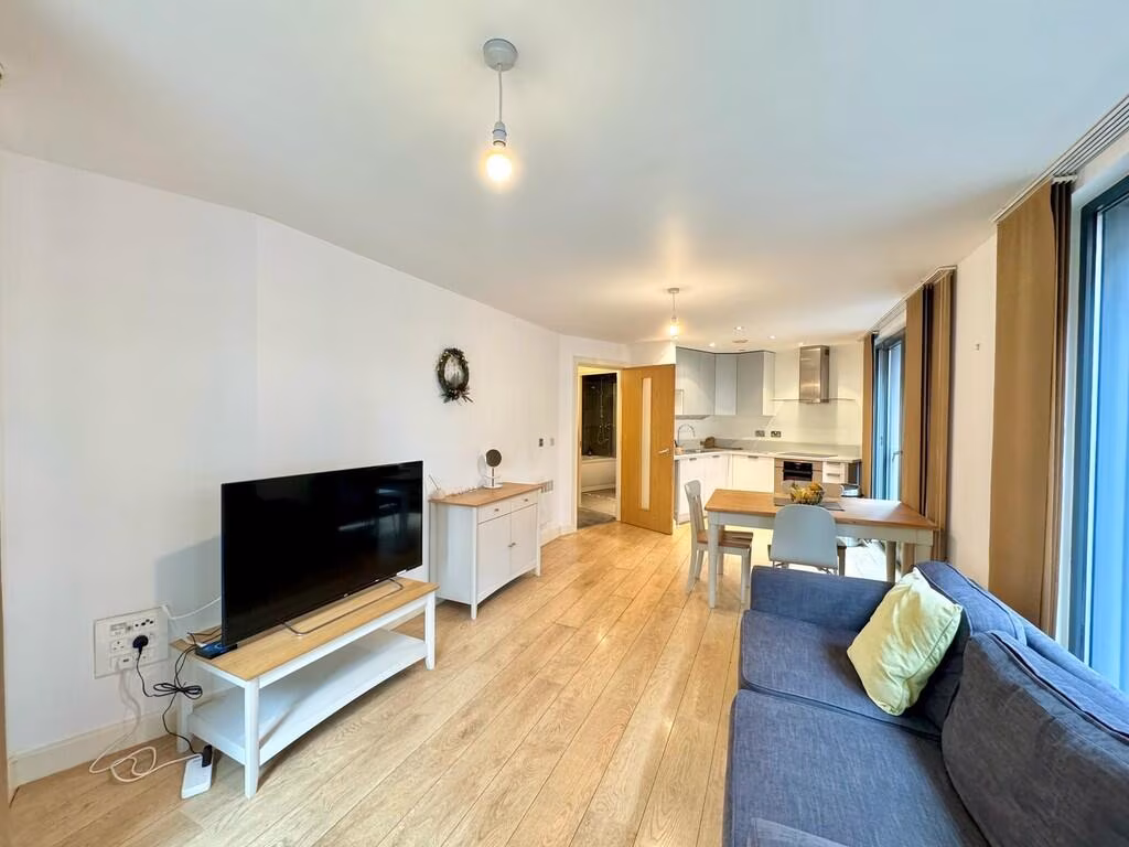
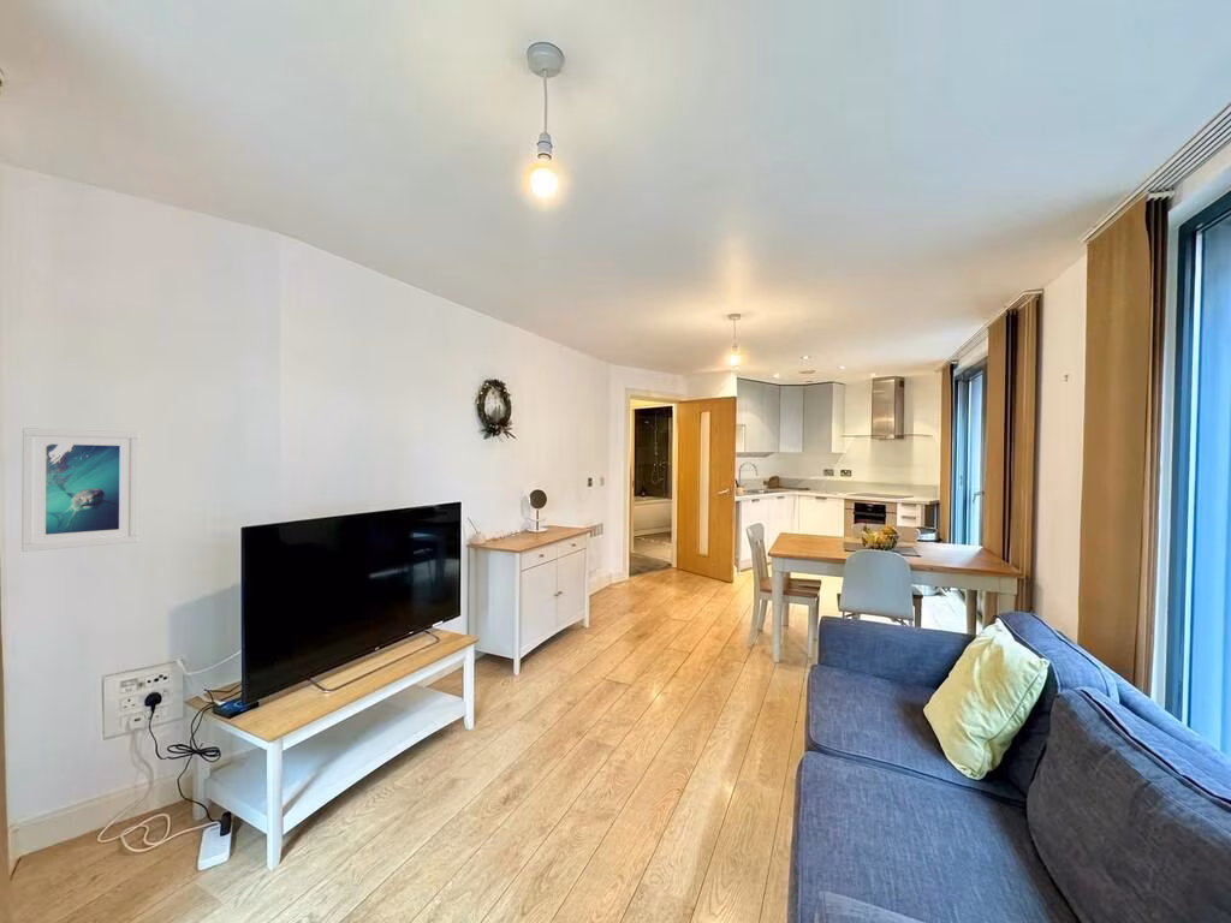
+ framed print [20,427,141,553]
